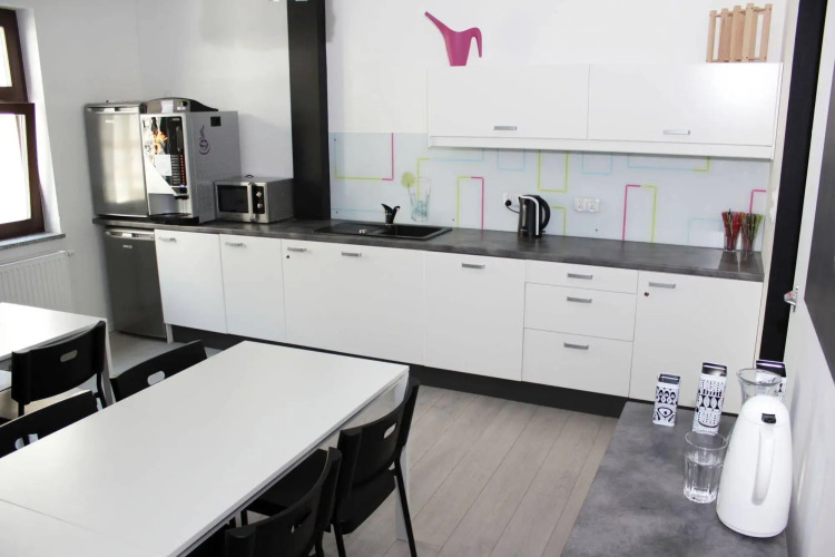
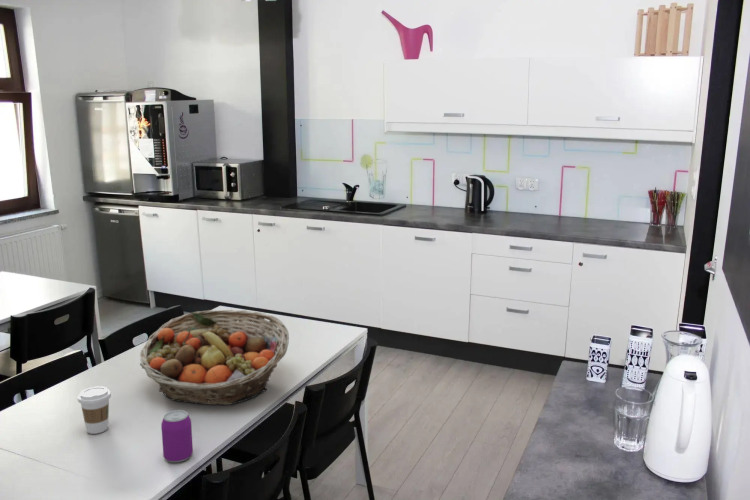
+ coffee cup [77,385,112,435]
+ beverage can [160,409,194,463]
+ fruit basket [139,309,290,406]
